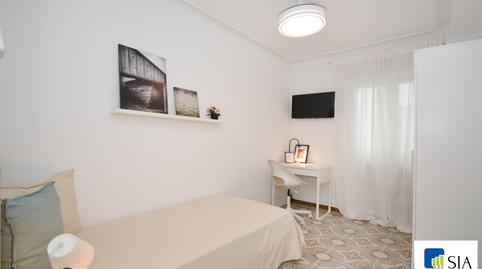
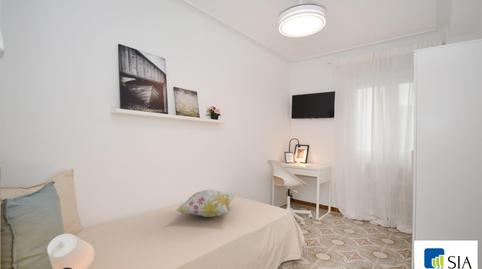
+ decorative pillow [174,188,236,218]
